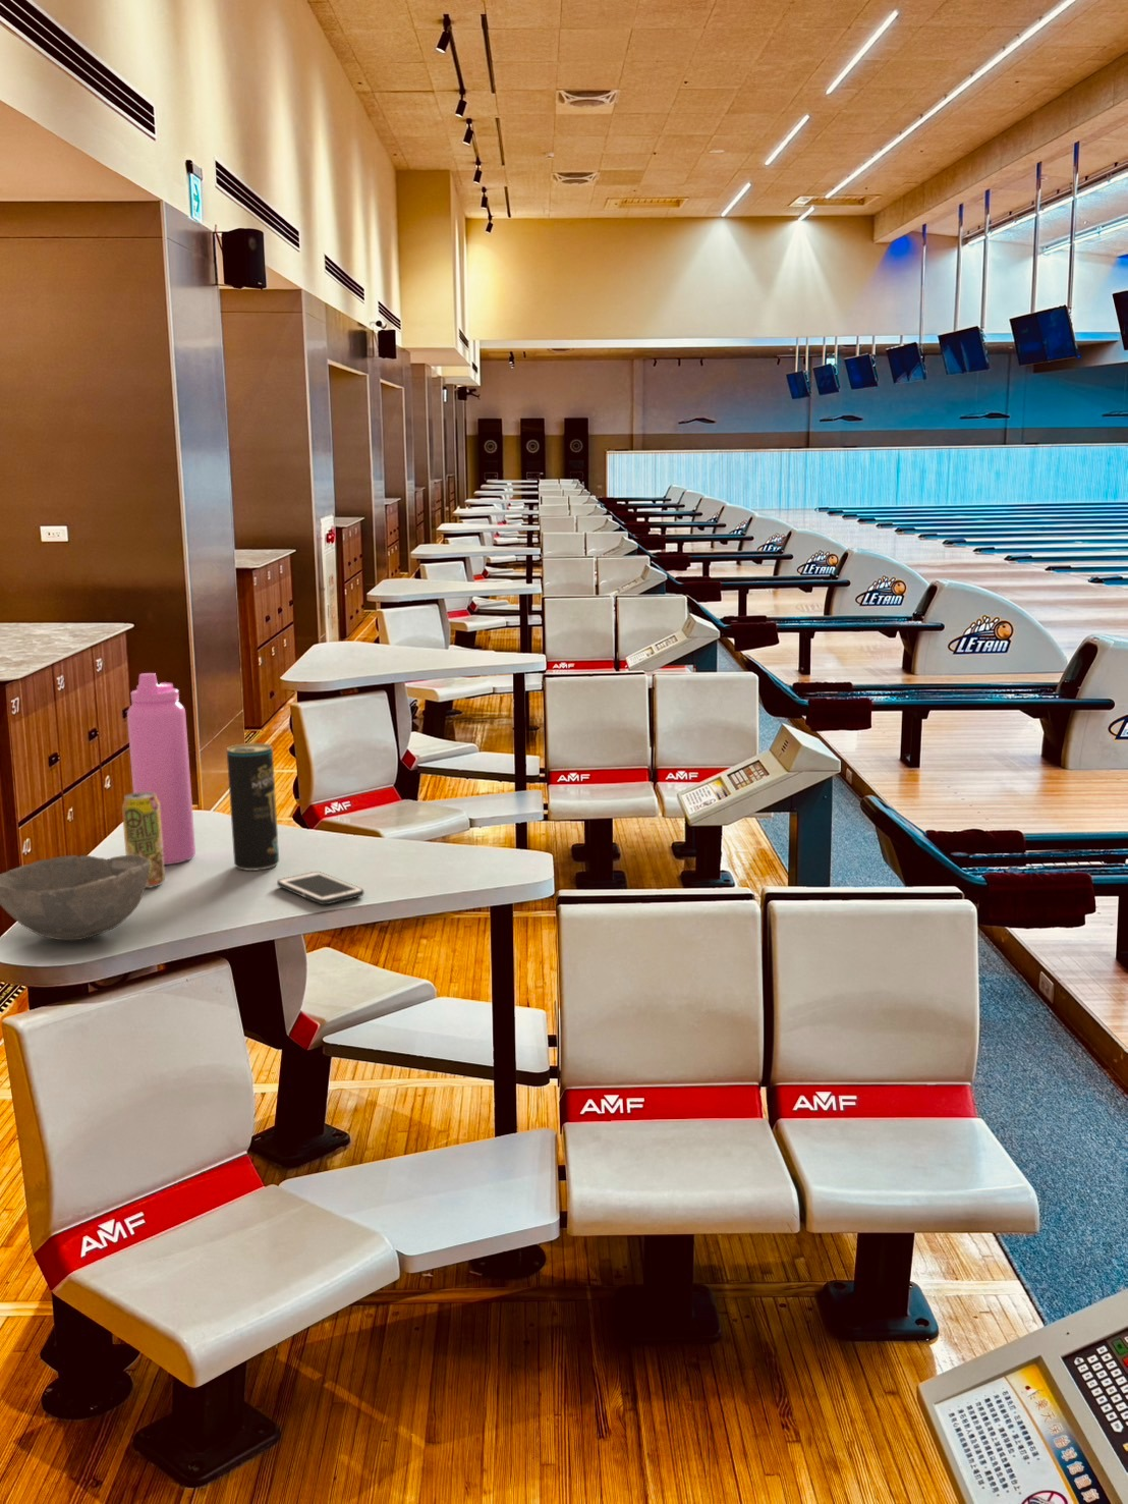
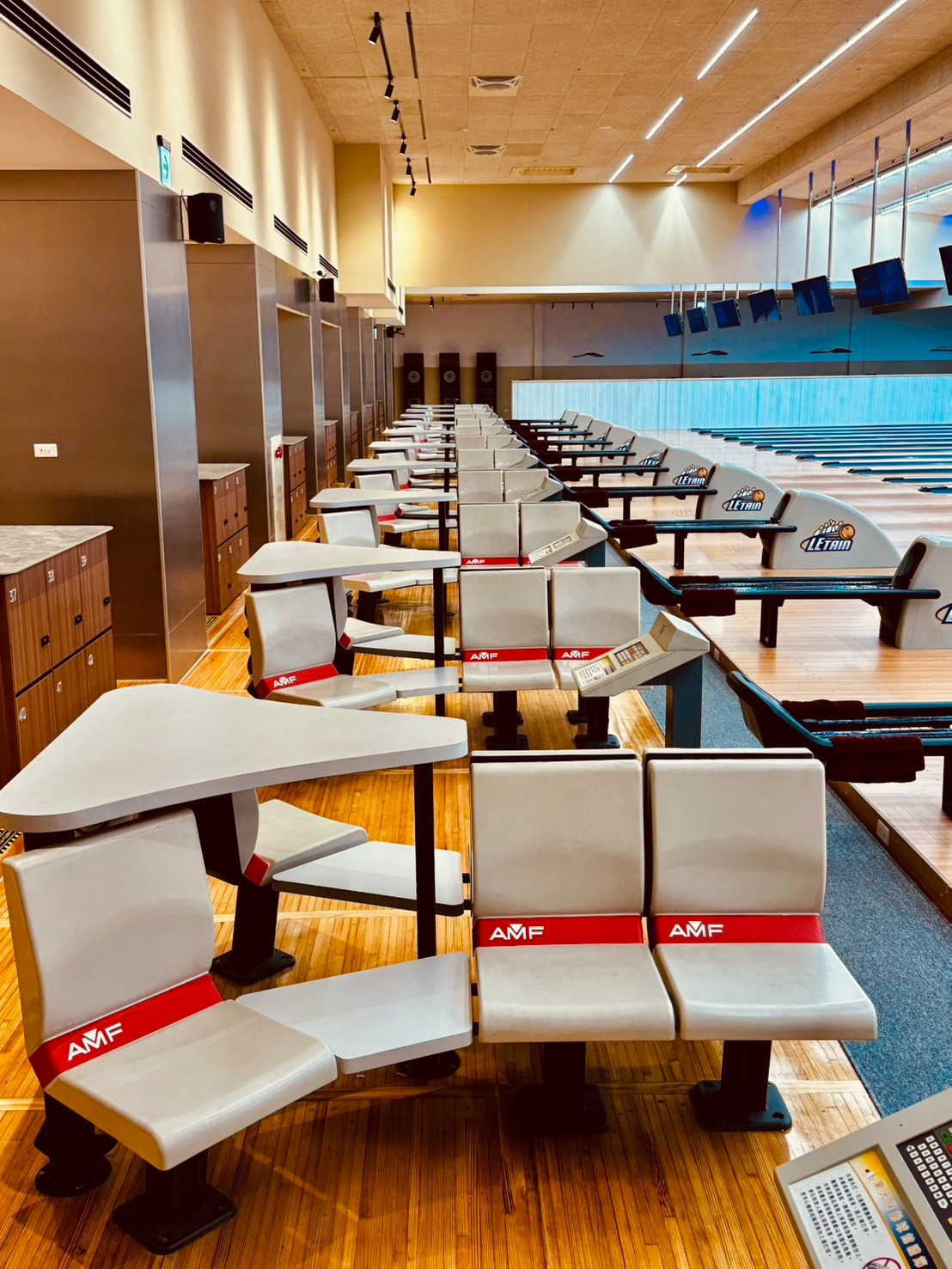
- bowl [0,855,149,941]
- cell phone [276,871,365,905]
- beverage can [226,742,280,871]
- water bottle [127,672,197,865]
- beverage can [121,792,166,889]
